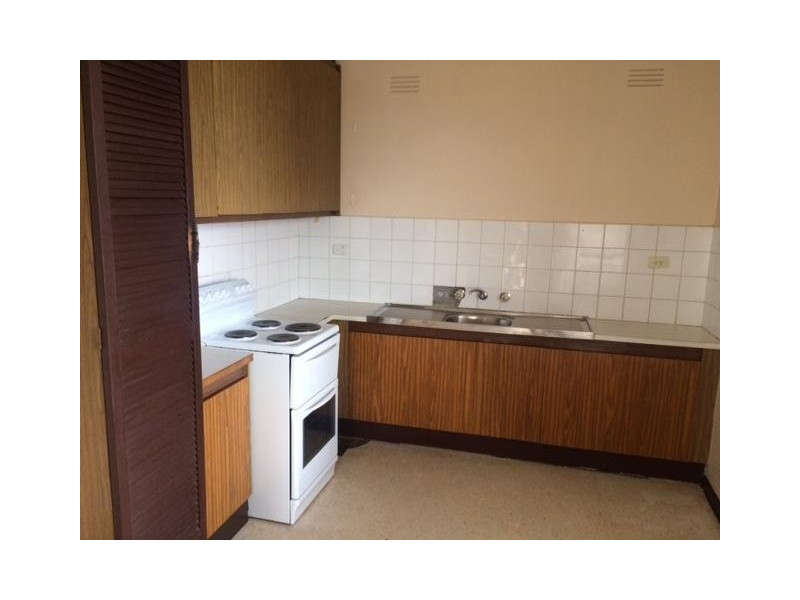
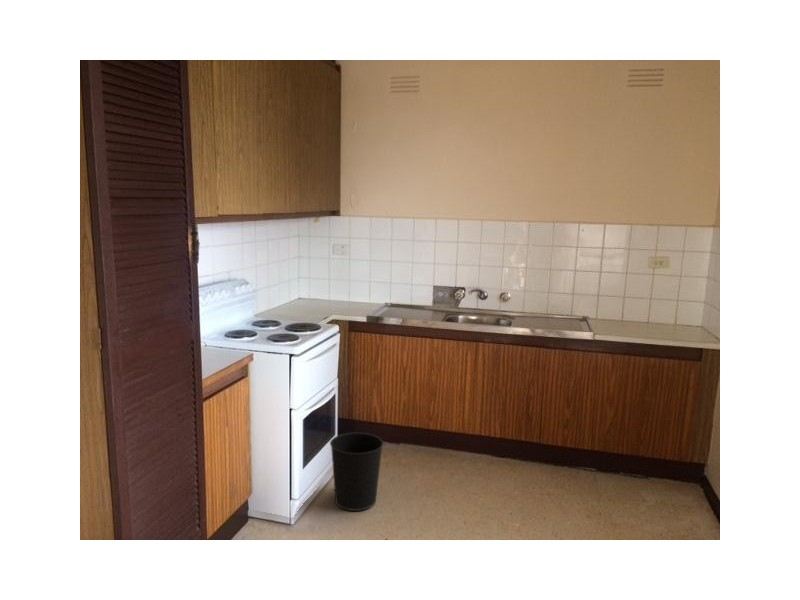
+ wastebasket [329,432,384,512]
